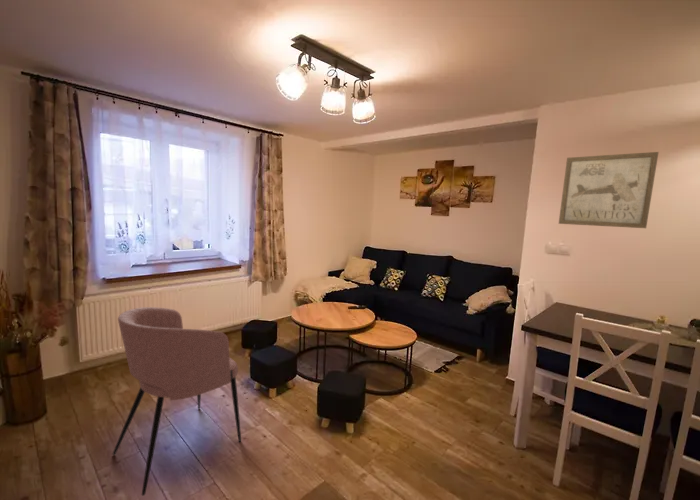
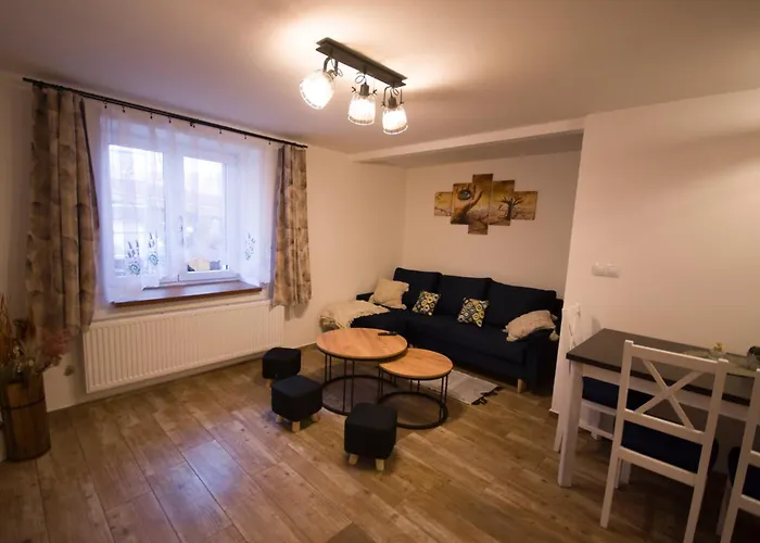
- armchair [112,306,242,497]
- wall art [558,151,660,229]
